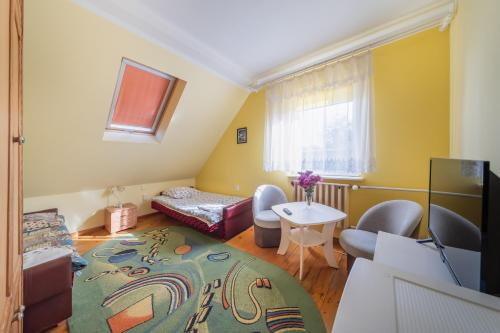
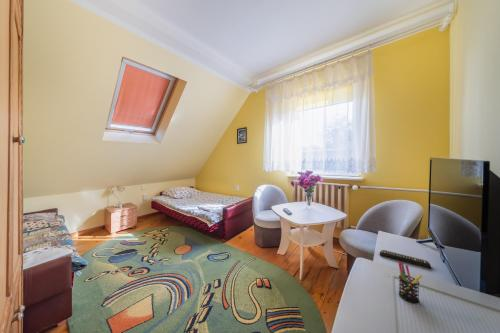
+ remote control [378,249,432,269]
+ pen holder [398,261,423,304]
